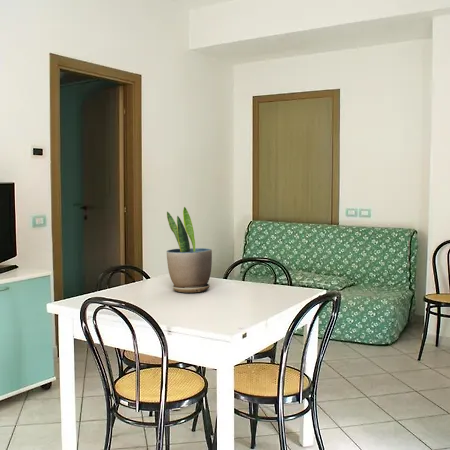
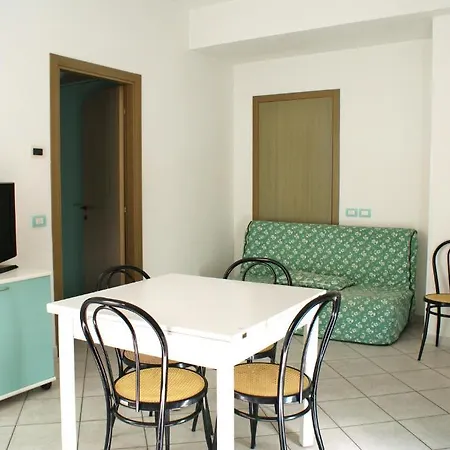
- potted plant [166,206,213,293]
